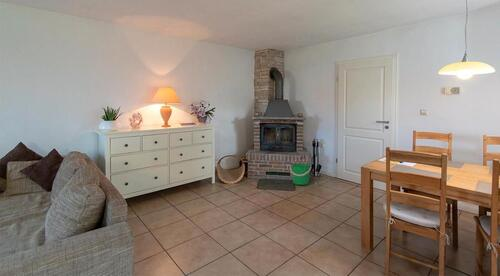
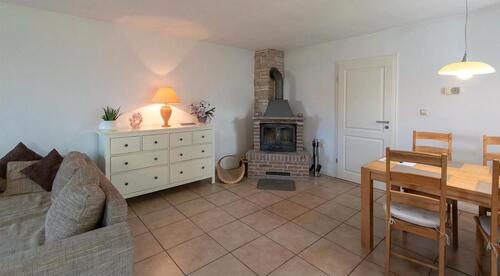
- bucket [289,163,312,186]
